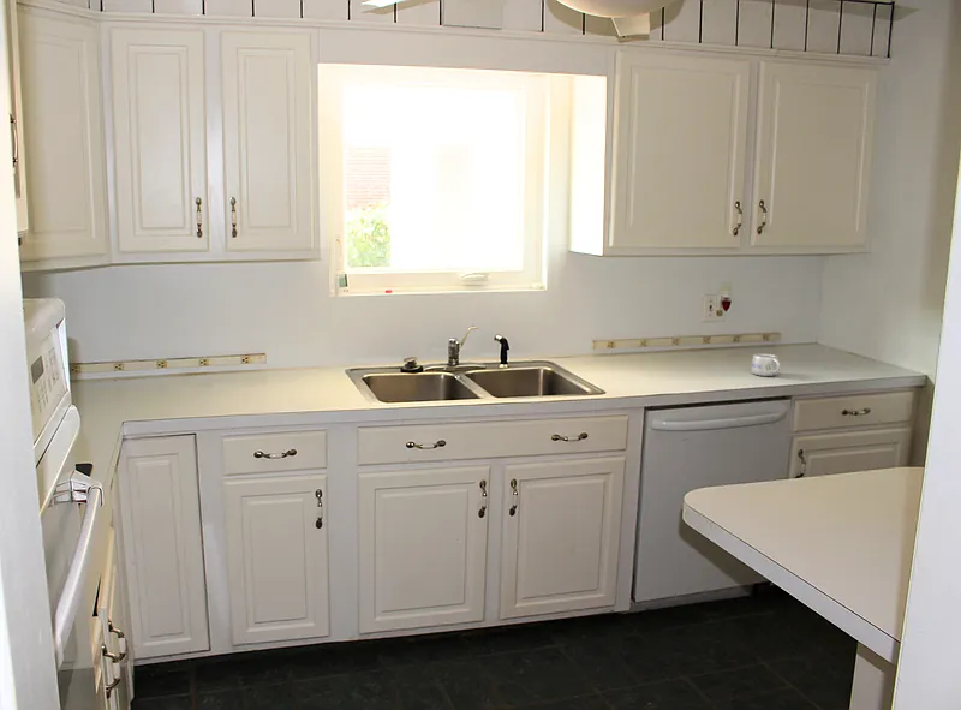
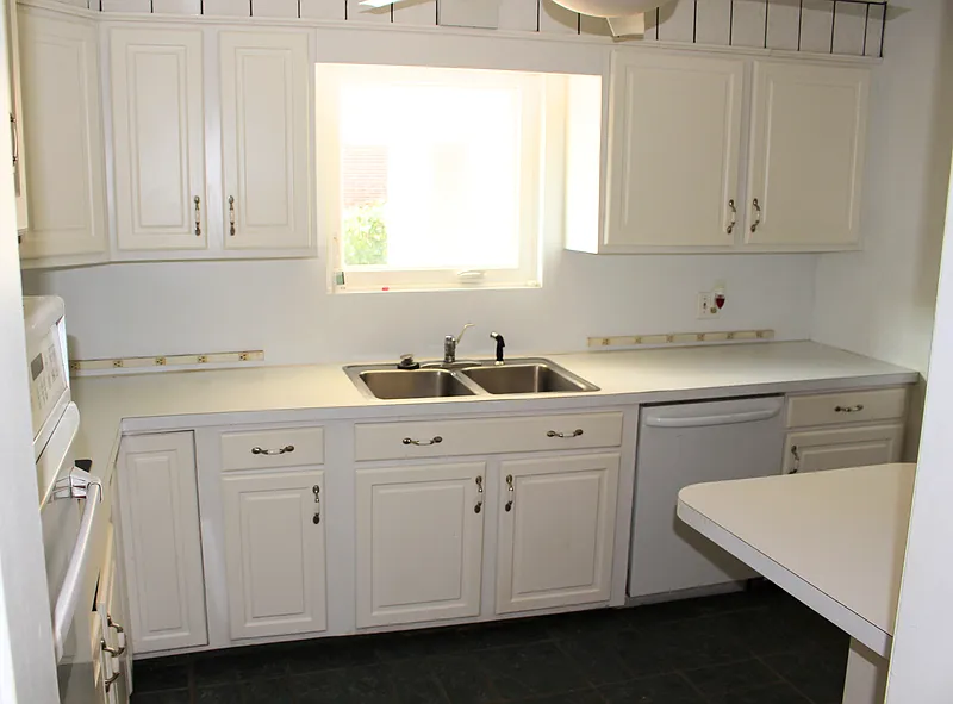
- mug [750,352,782,377]
